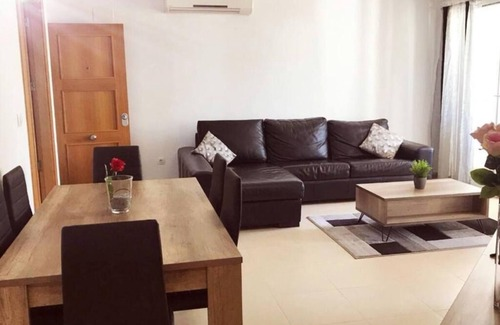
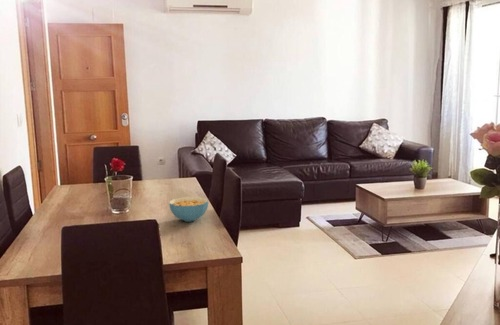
+ cereal bowl [168,196,209,223]
